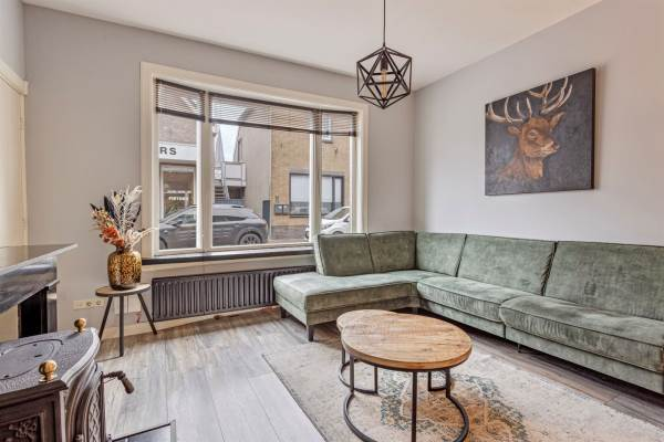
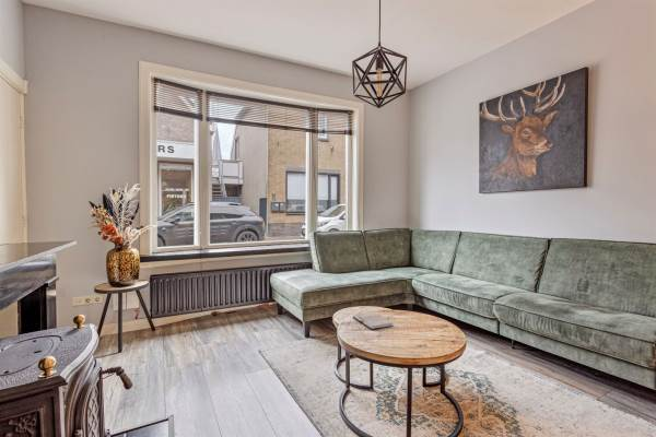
+ hardback book [352,310,395,331]
